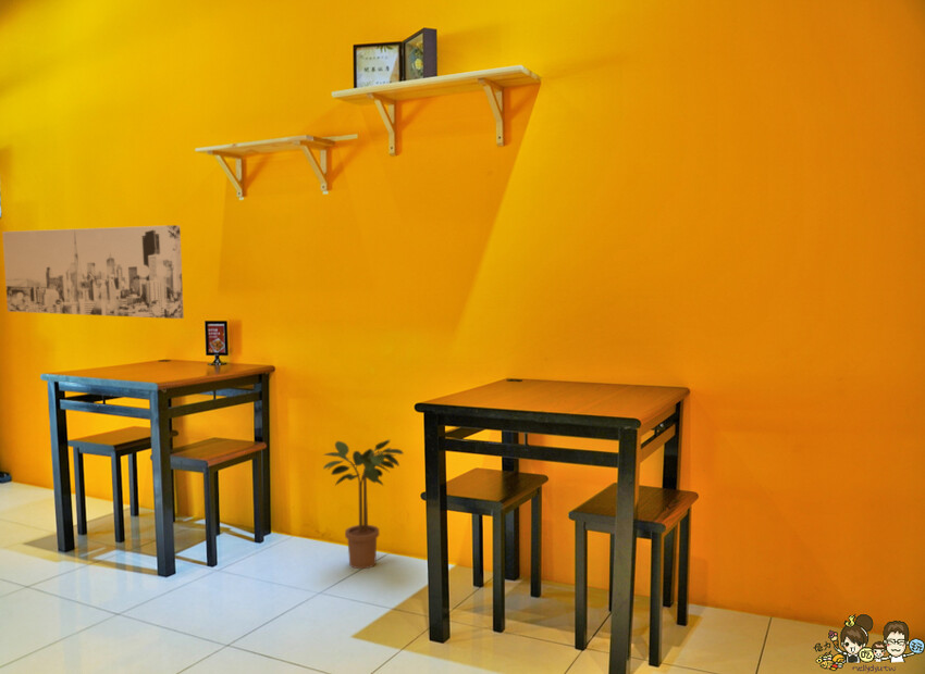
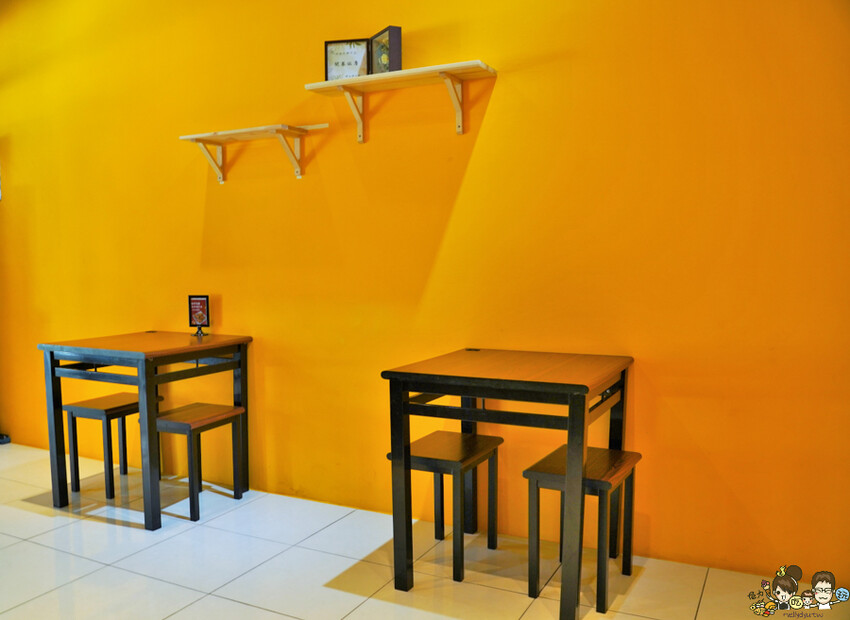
- wall art [1,224,185,320]
- potted plant [322,438,405,570]
